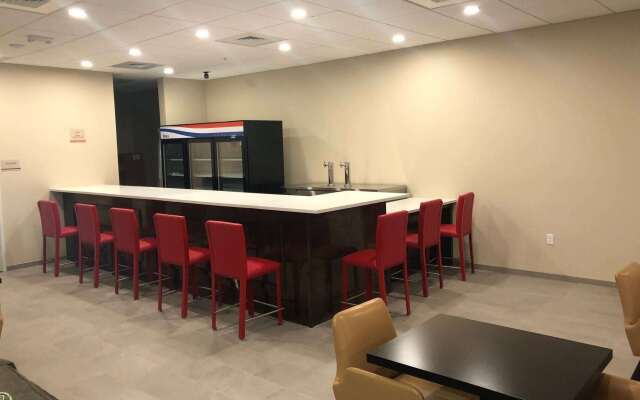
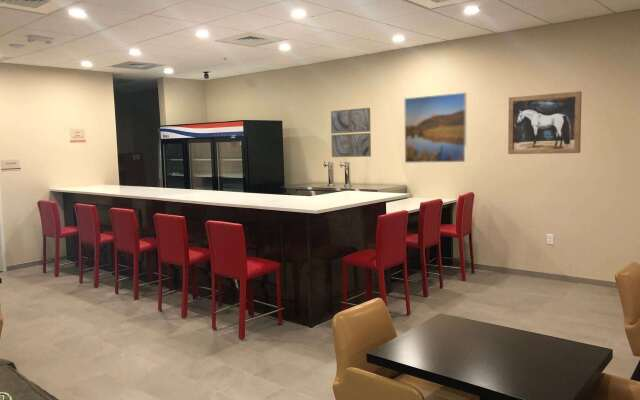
+ wall art [507,90,583,155]
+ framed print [403,92,467,164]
+ wall art [330,107,372,158]
